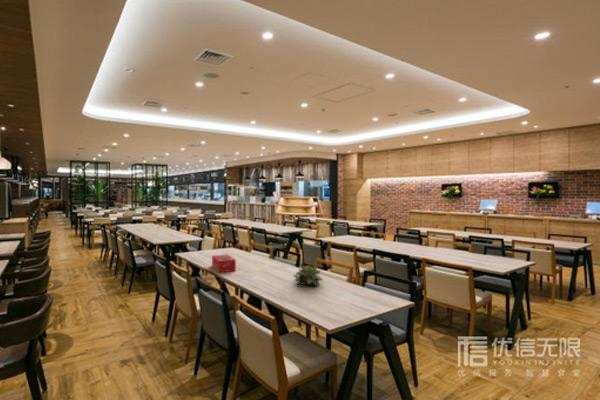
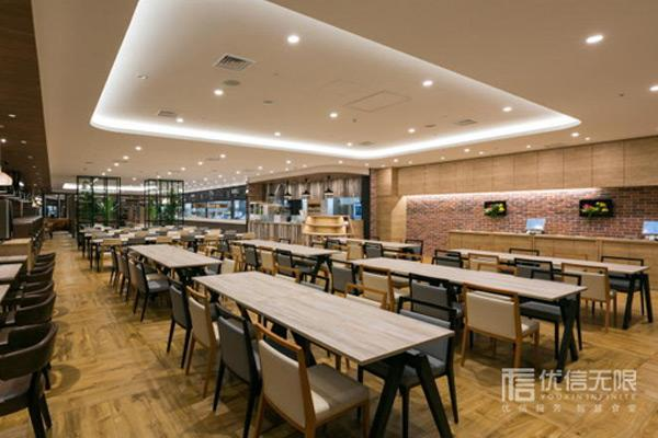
- succulent plant [292,265,324,287]
- tissue box [211,253,237,273]
